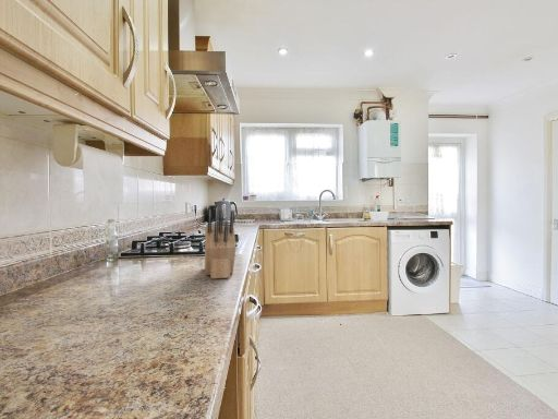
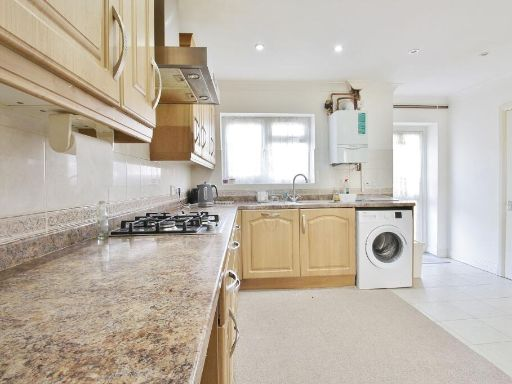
- knife block [204,208,238,280]
